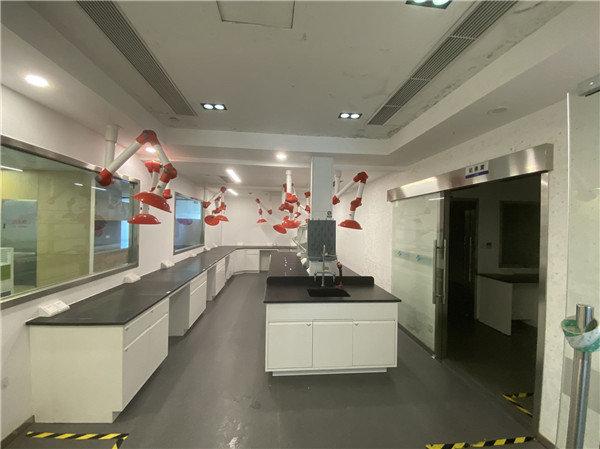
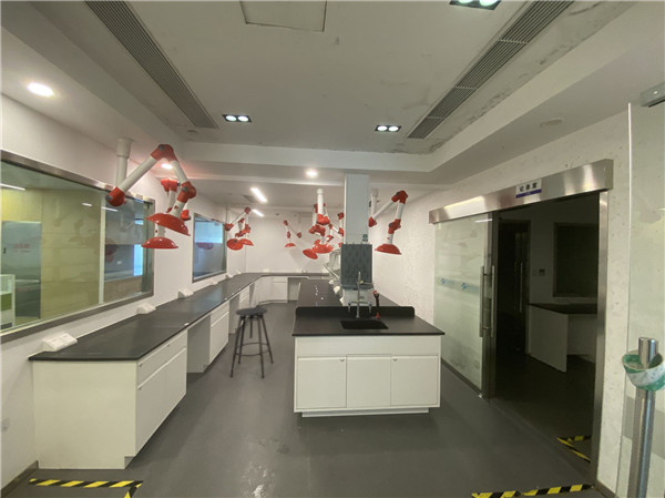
+ stool [229,306,274,379]
